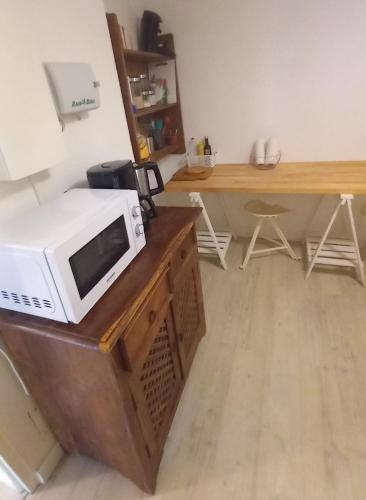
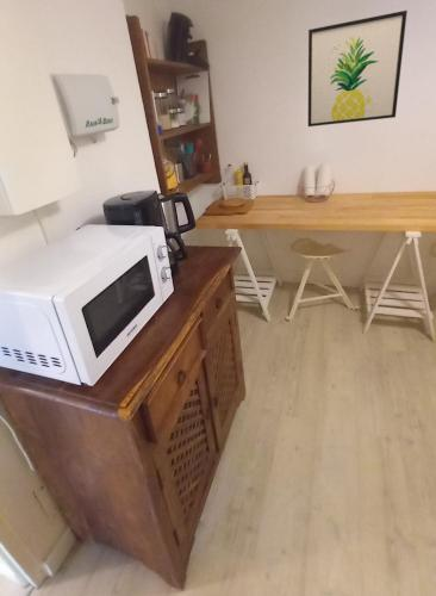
+ wall art [307,10,409,128]
